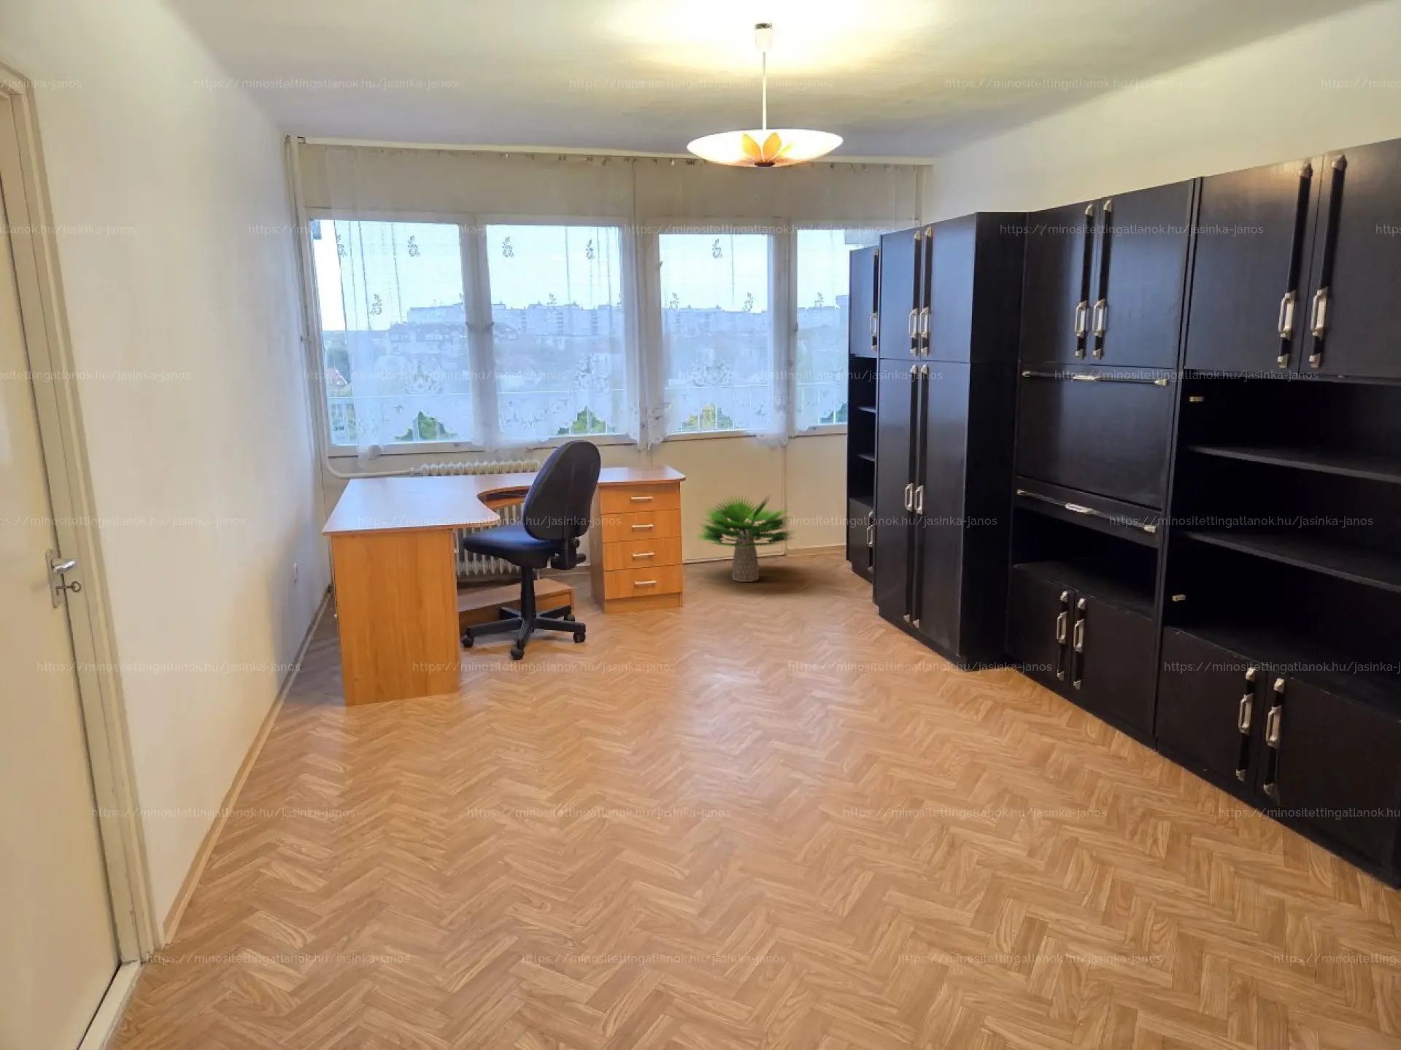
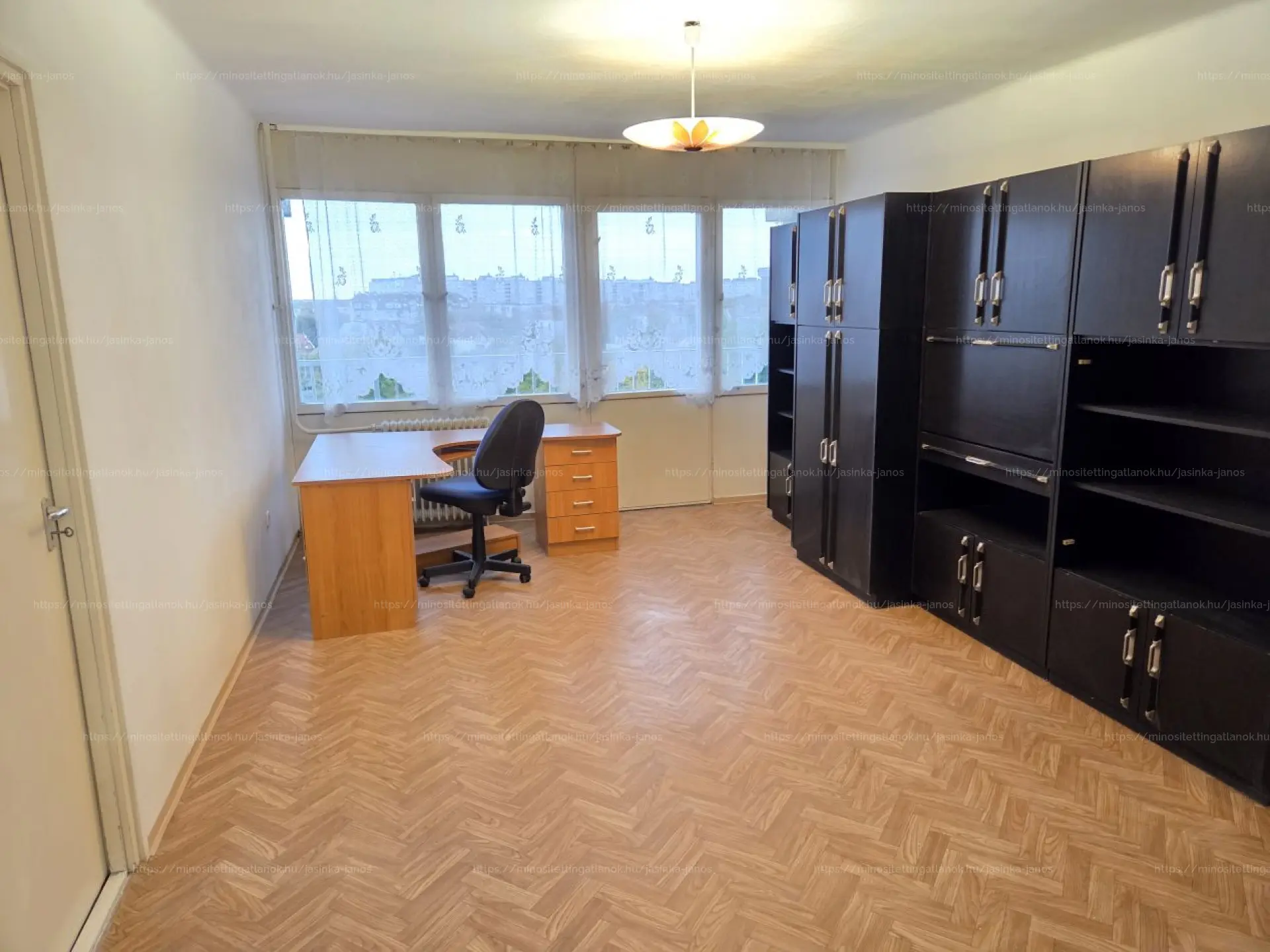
- potted plant [694,494,796,582]
